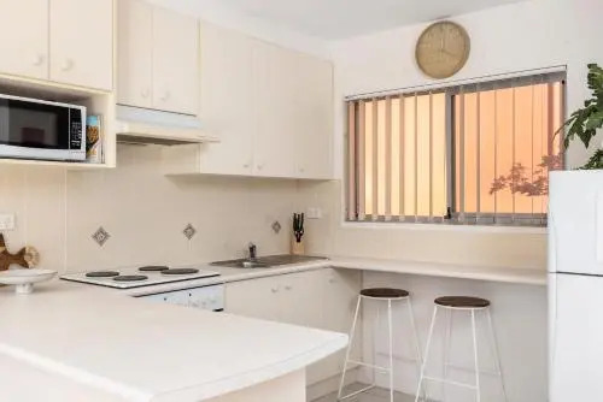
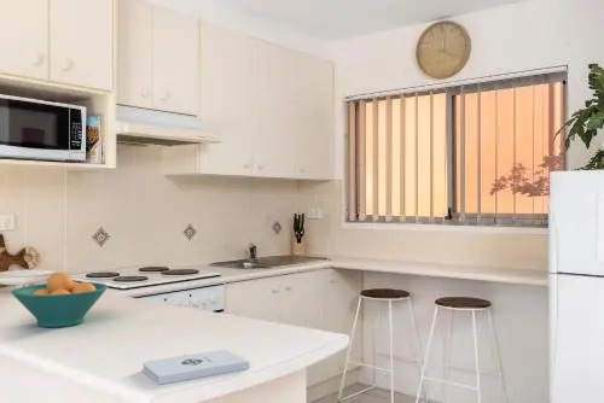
+ fruit bowl [11,271,109,328]
+ notepad [141,349,250,386]
